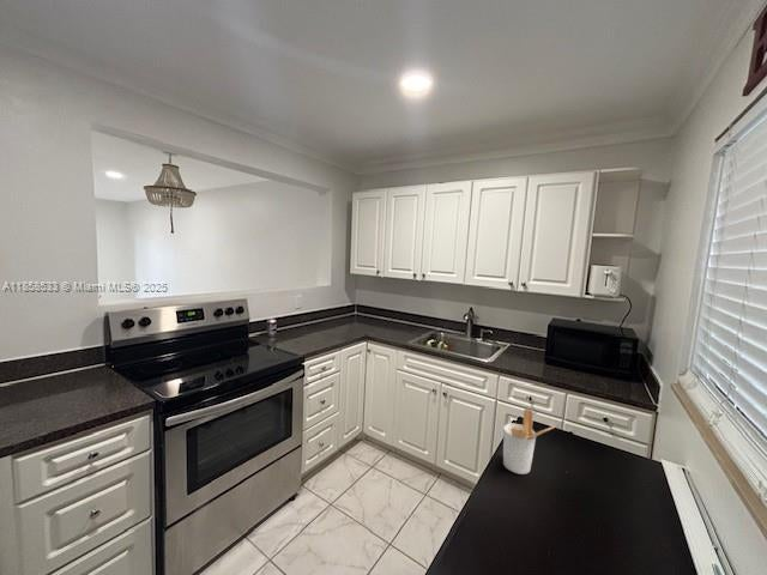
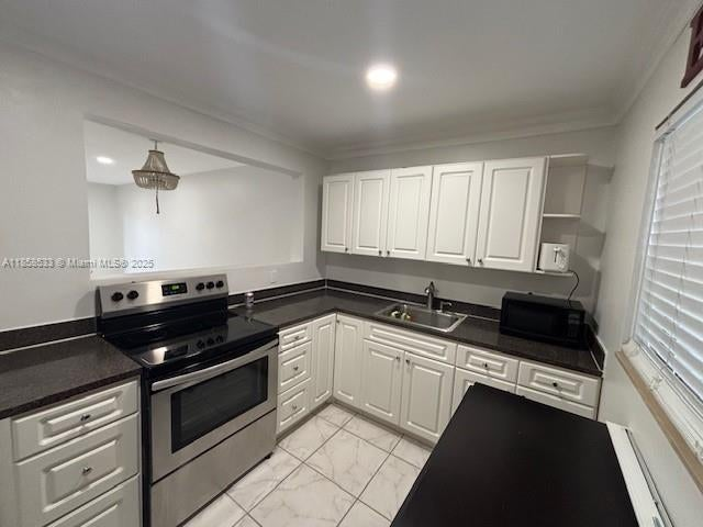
- utensil holder [502,408,556,476]
